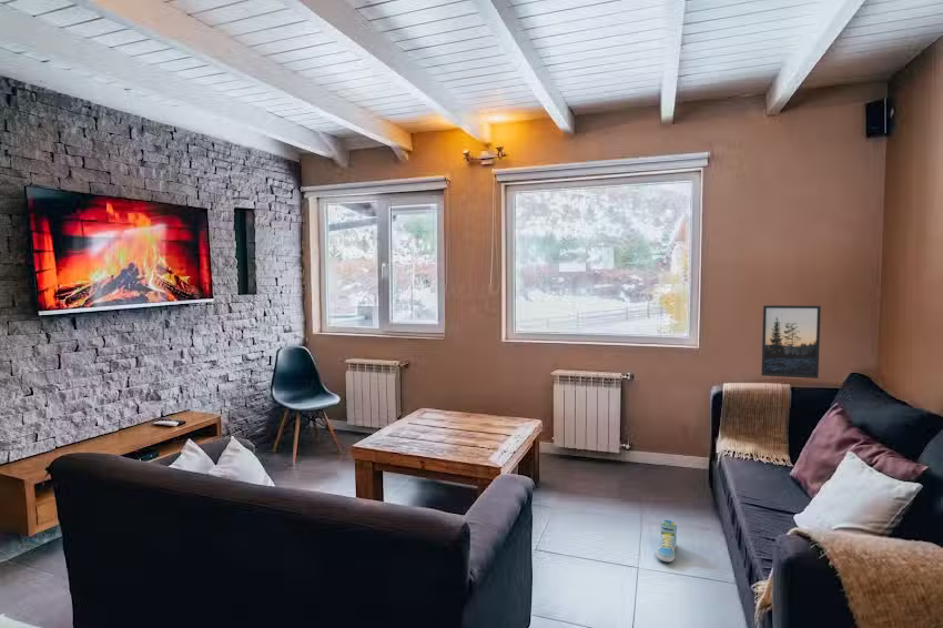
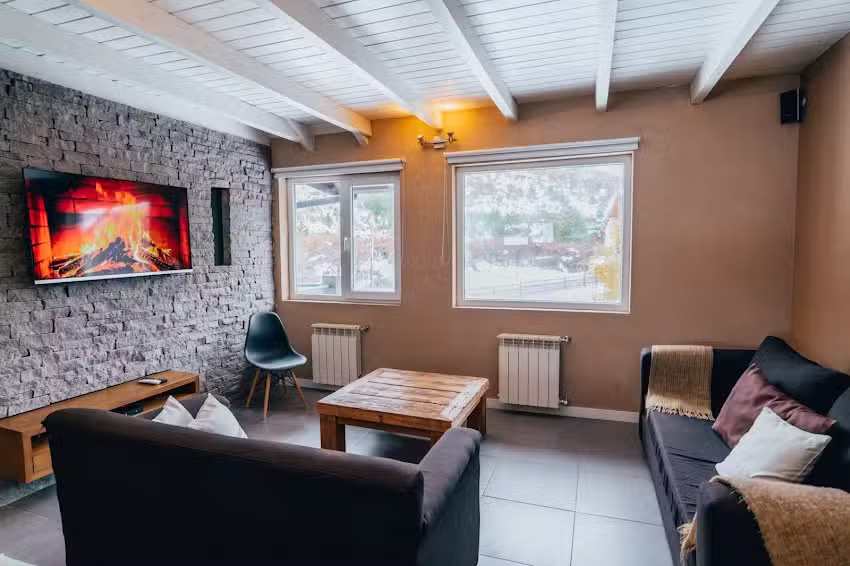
- sneaker [655,519,678,563]
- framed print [760,304,822,379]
